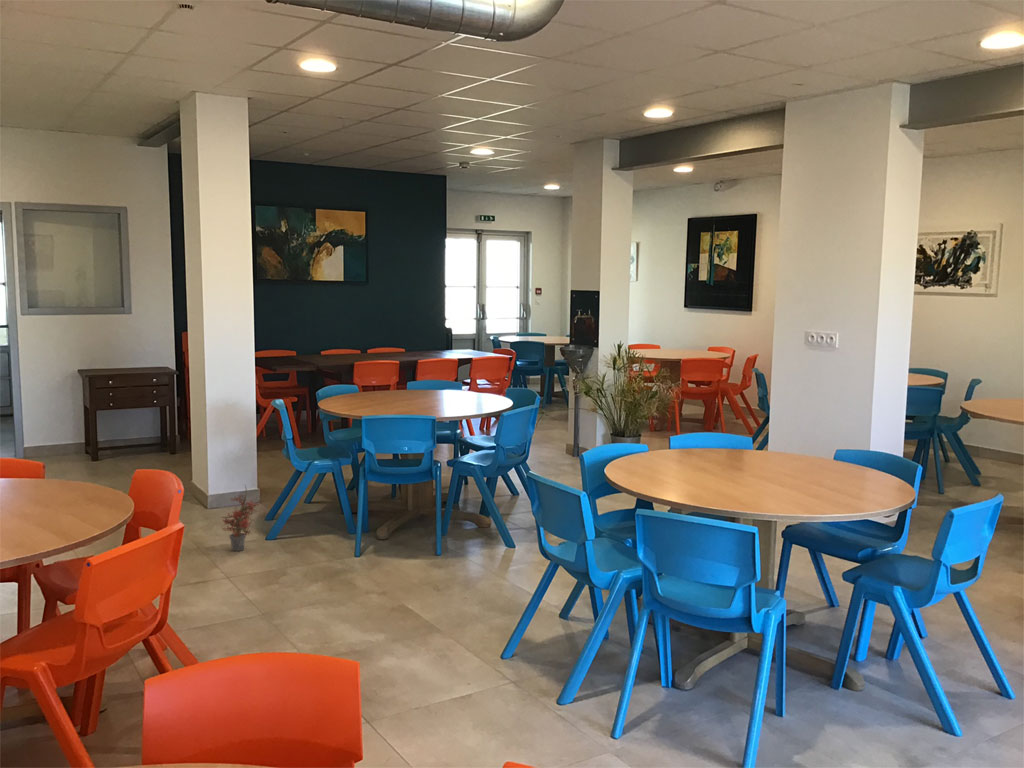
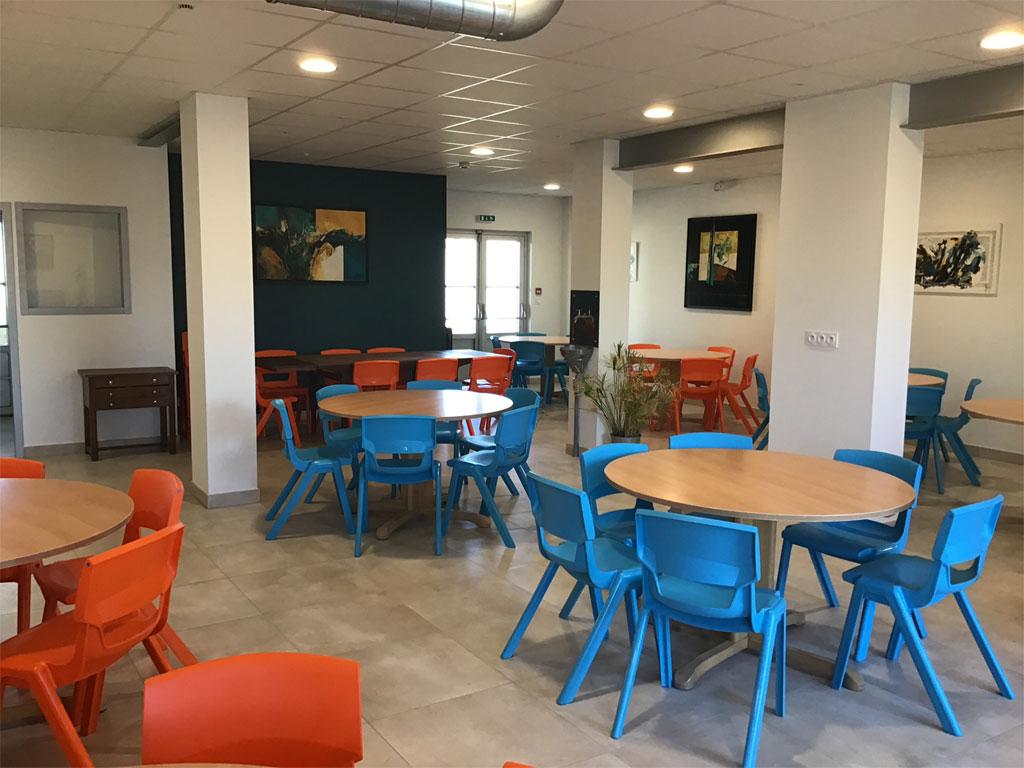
- potted plant [220,483,261,552]
